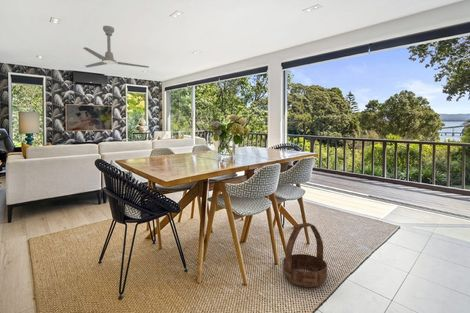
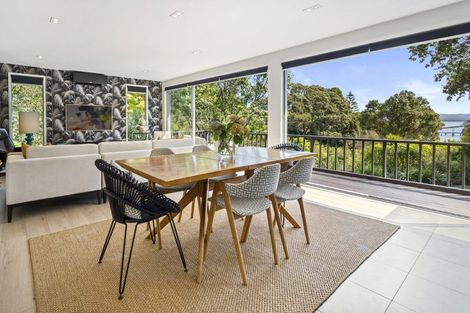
- ceiling fan [82,25,150,69]
- basket [282,222,328,288]
